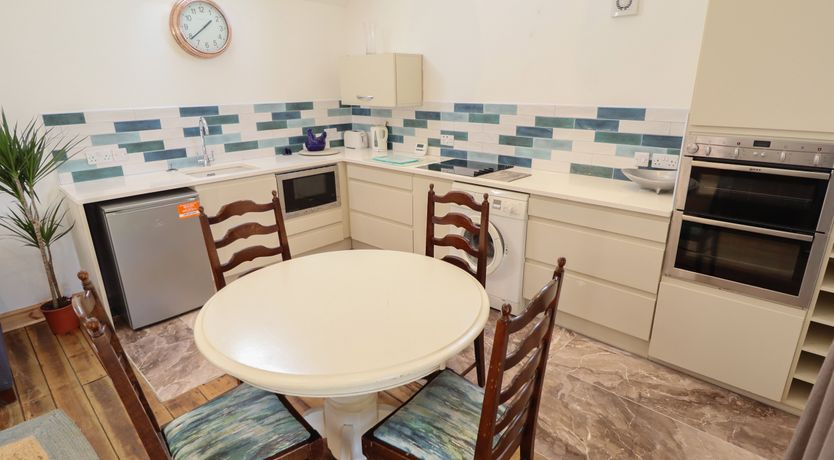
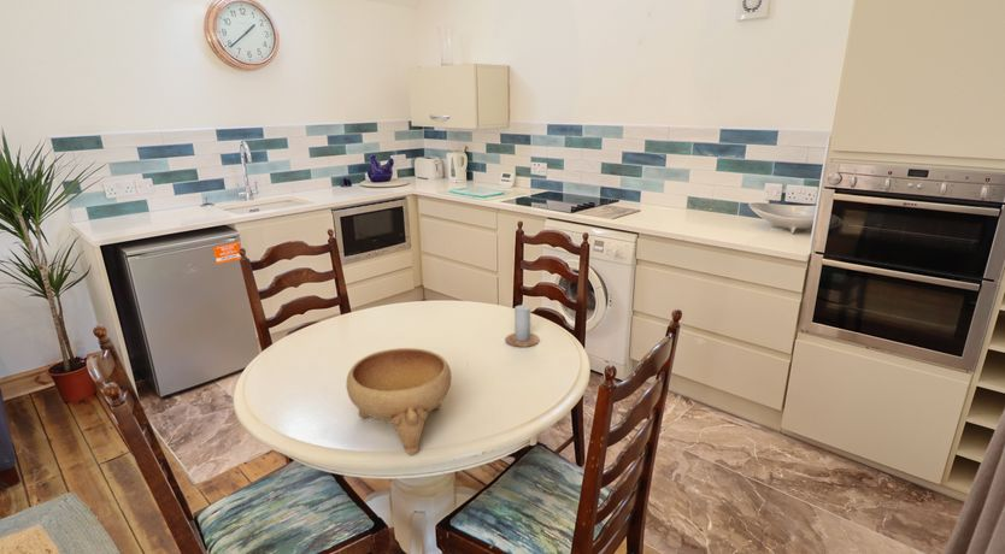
+ candle [505,303,541,348]
+ bowl [346,347,453,455]
